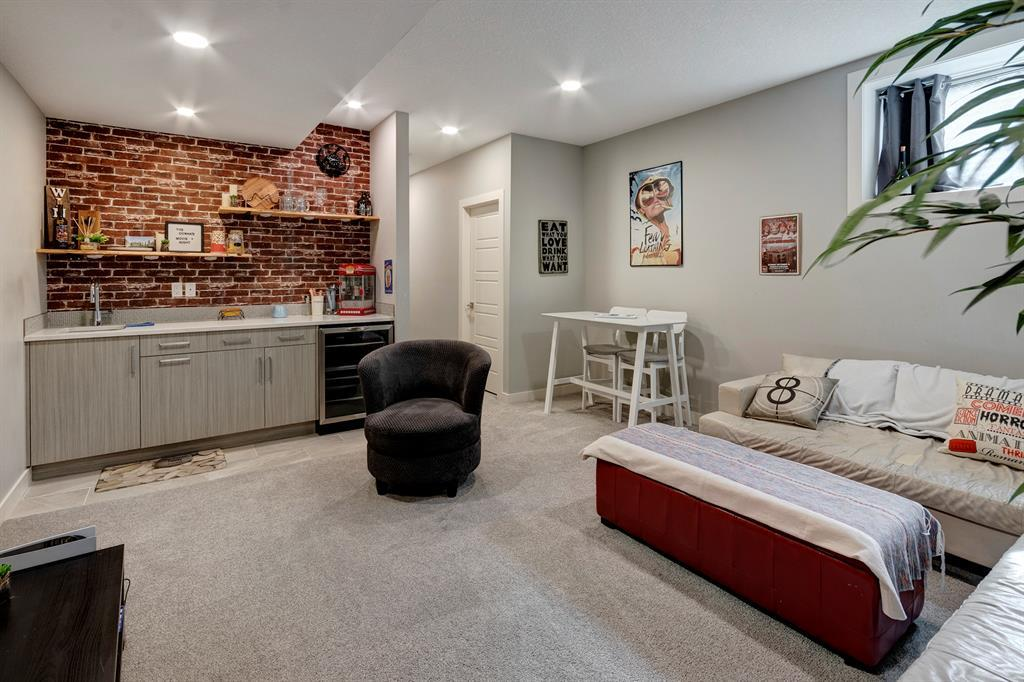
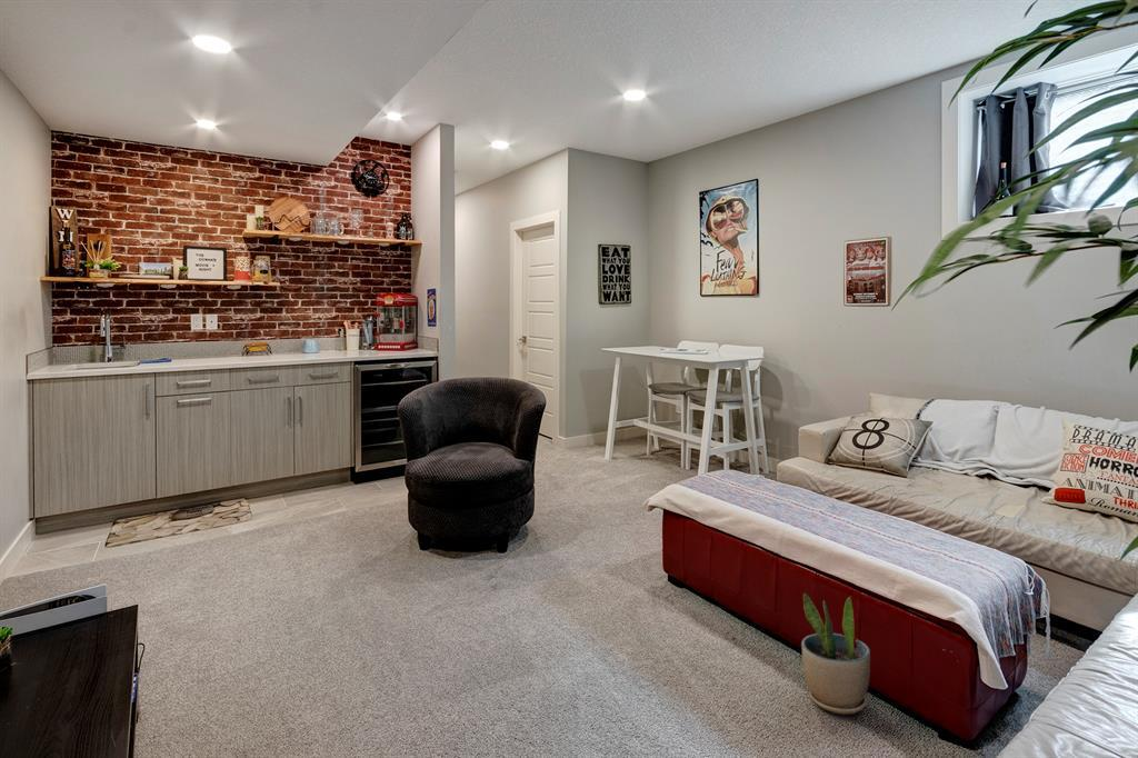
+ potted plant [800,592,871,715]
